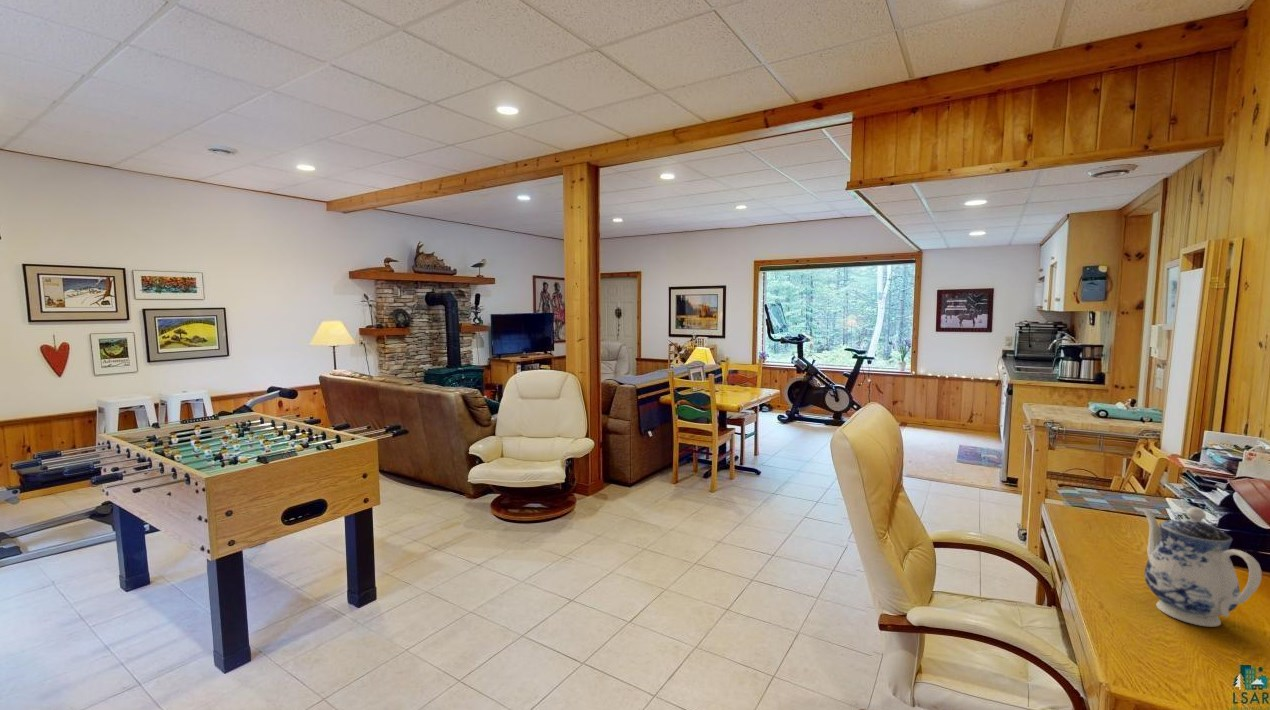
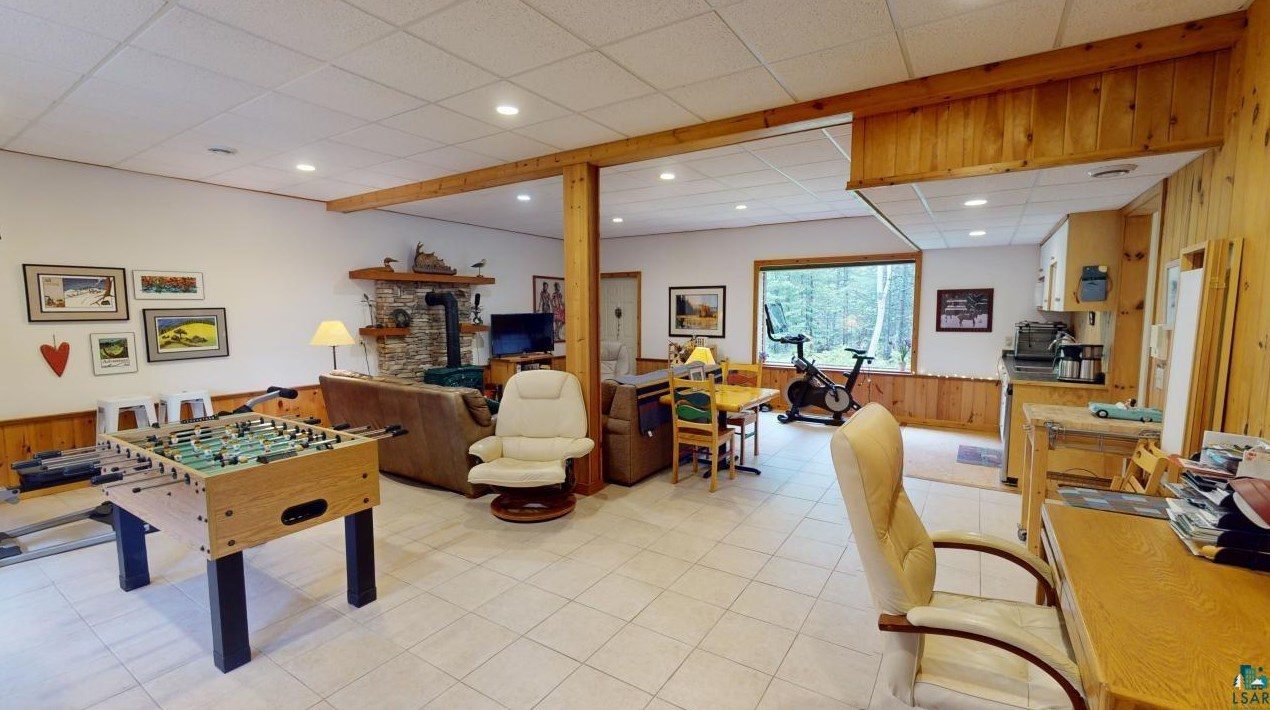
- teapot [1141,506,1263,628]
